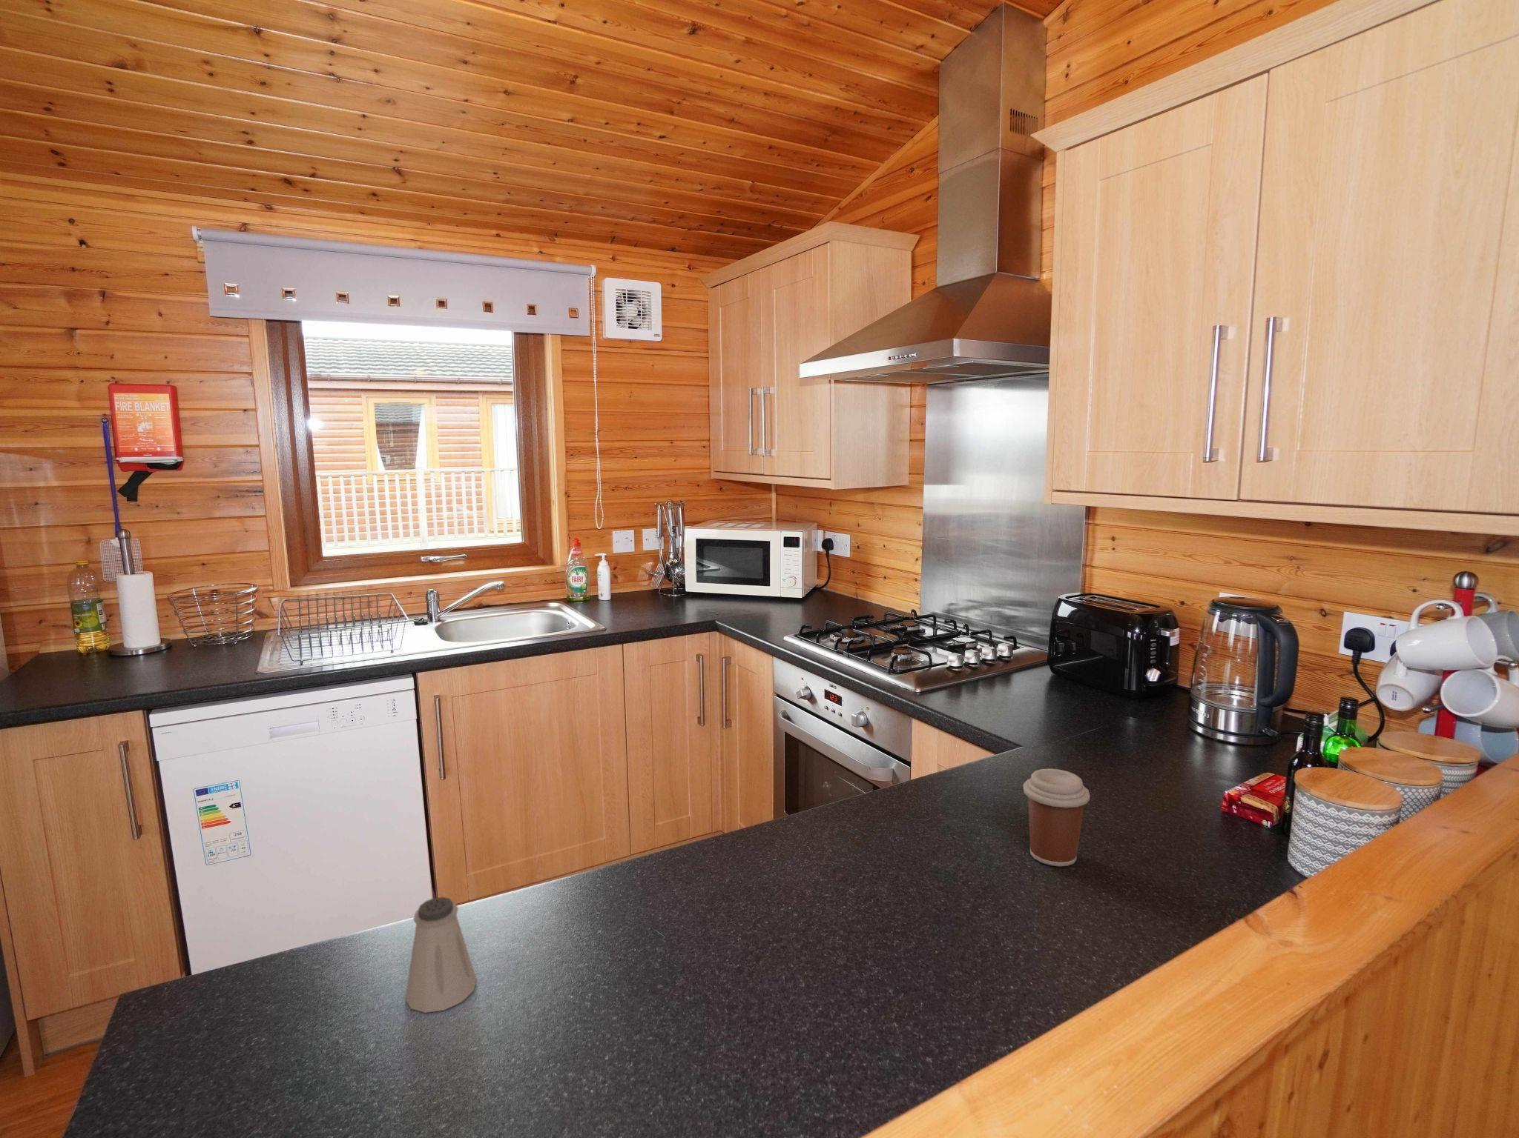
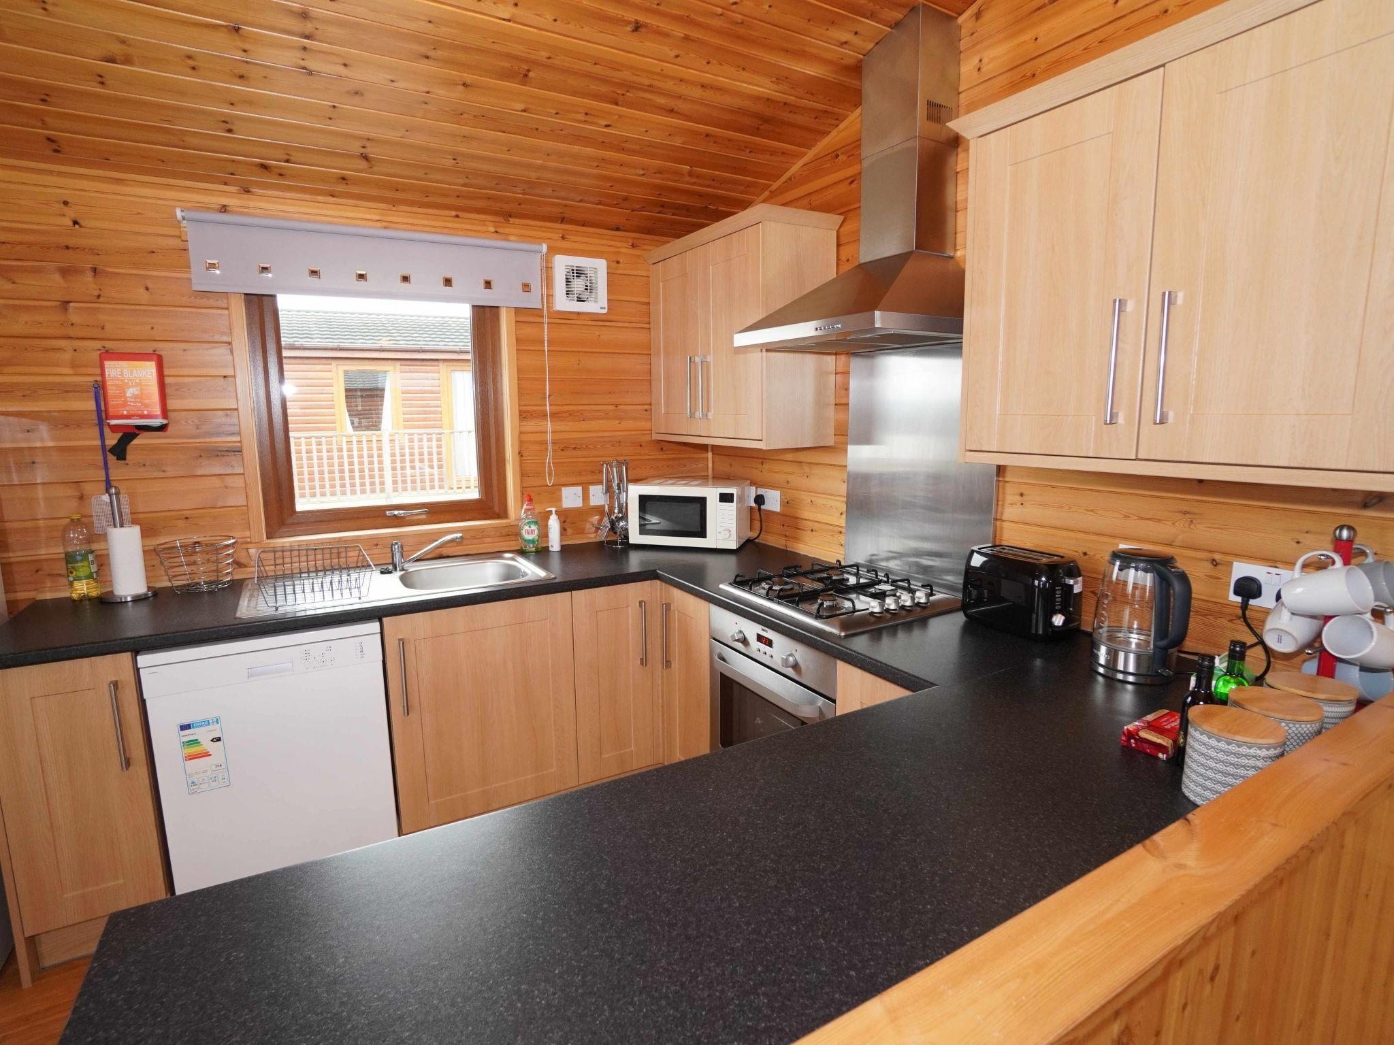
- saltshaker [405,897,477,1014]
- coffee cup [1023,767,1091,867]
